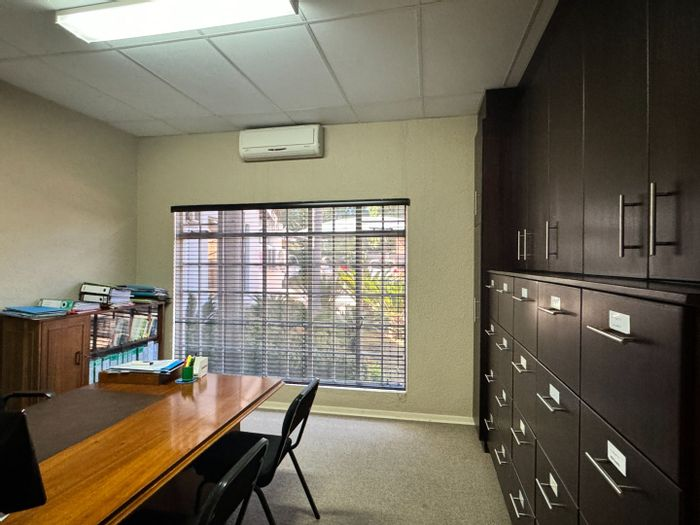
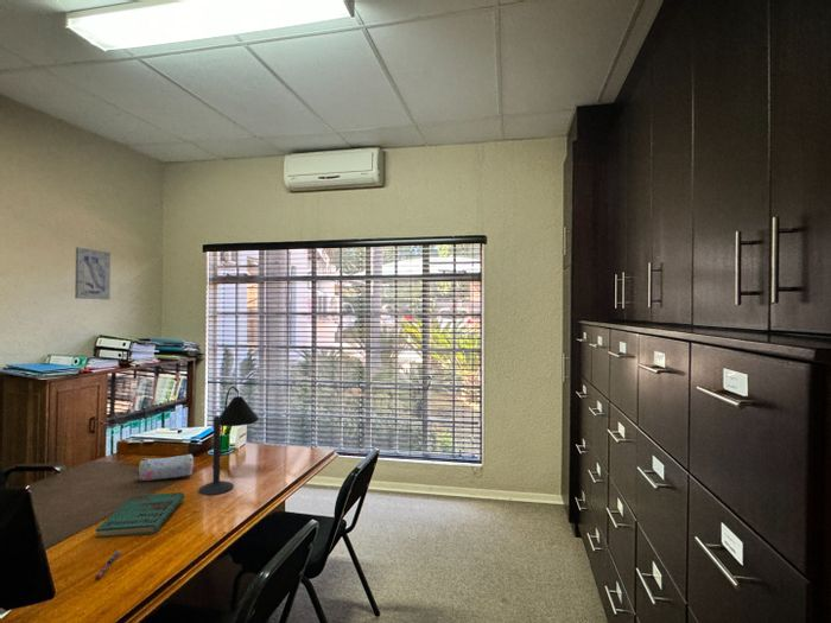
+ book [95,491,185,539]
+ pen [95,549,121,580]
+ wall art [74,246,112,300]
+ pencil case [135,453,195,482]
+ desk lamp [197,386,260,496]
